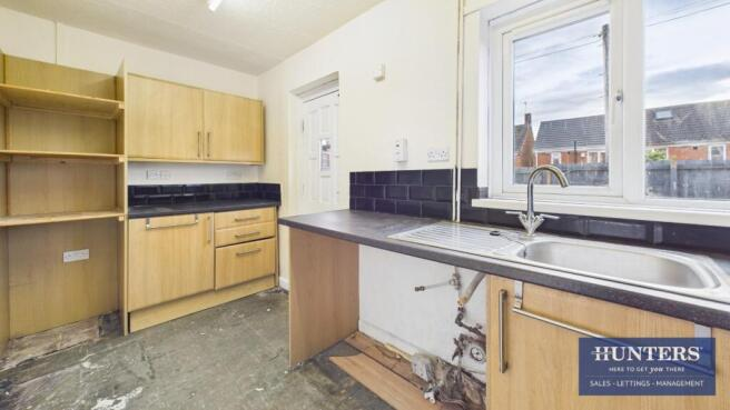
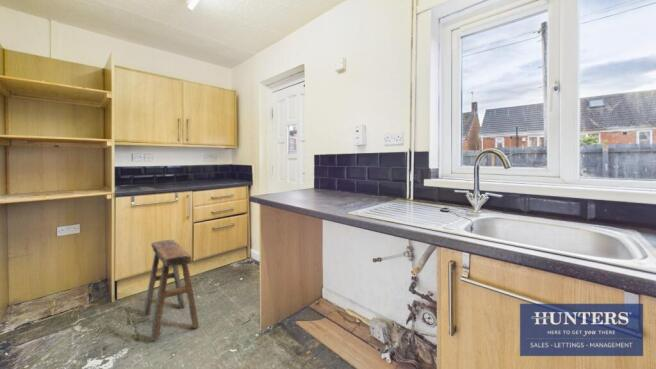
+ stool [142,239,200,341]
